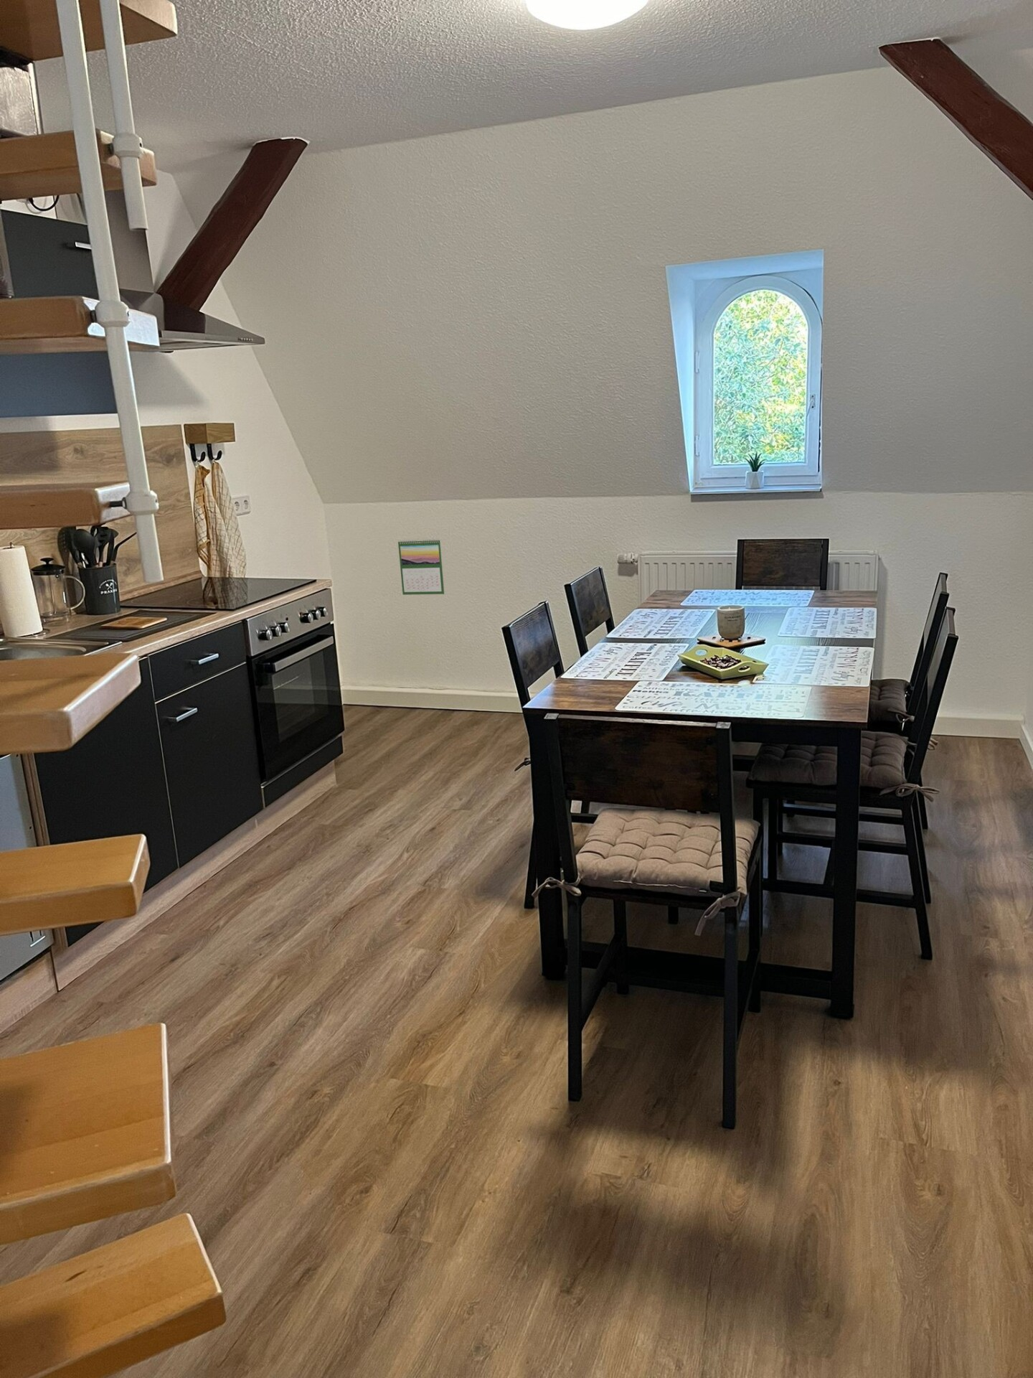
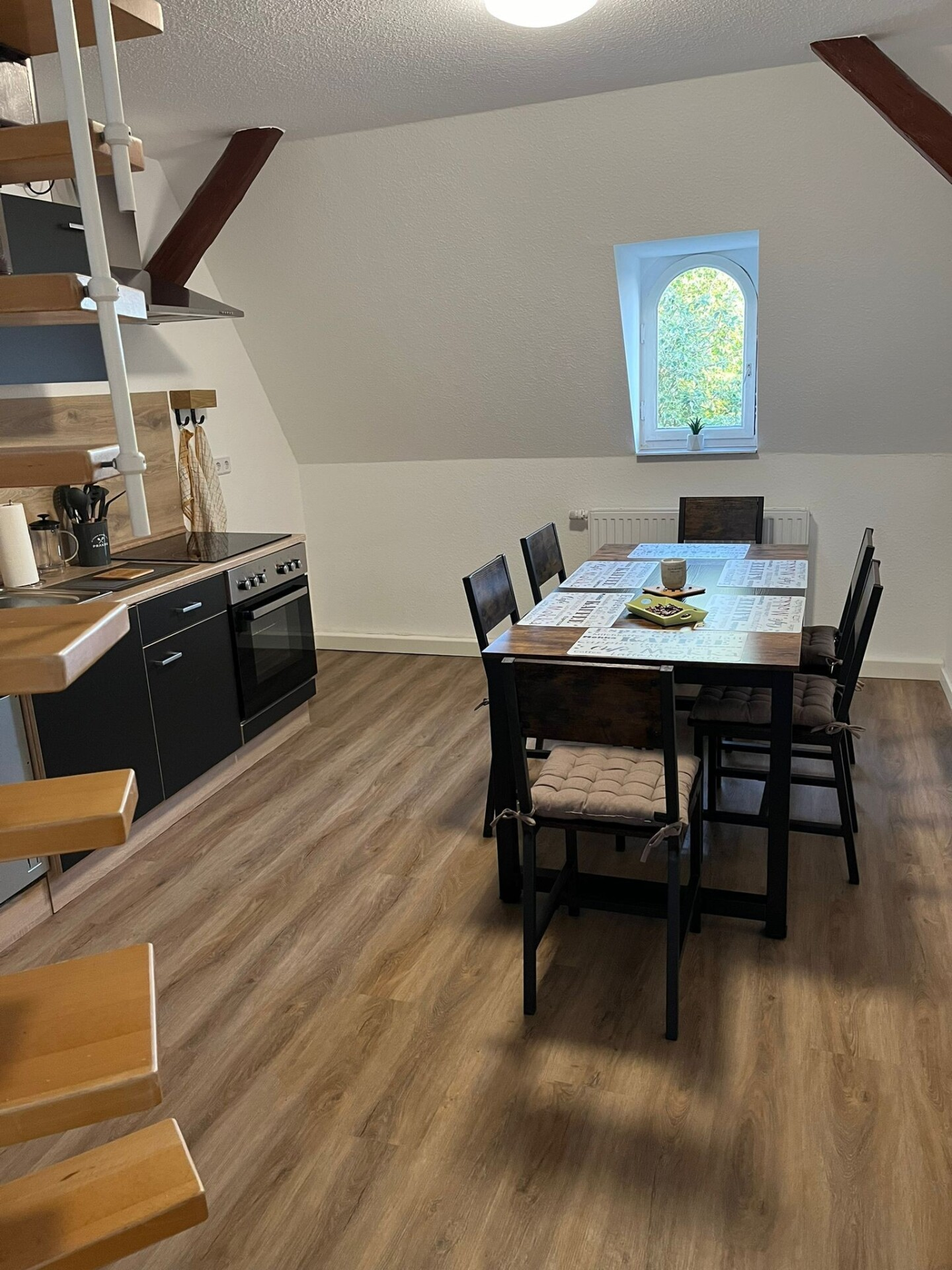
- calendar [397,537,446,596]
